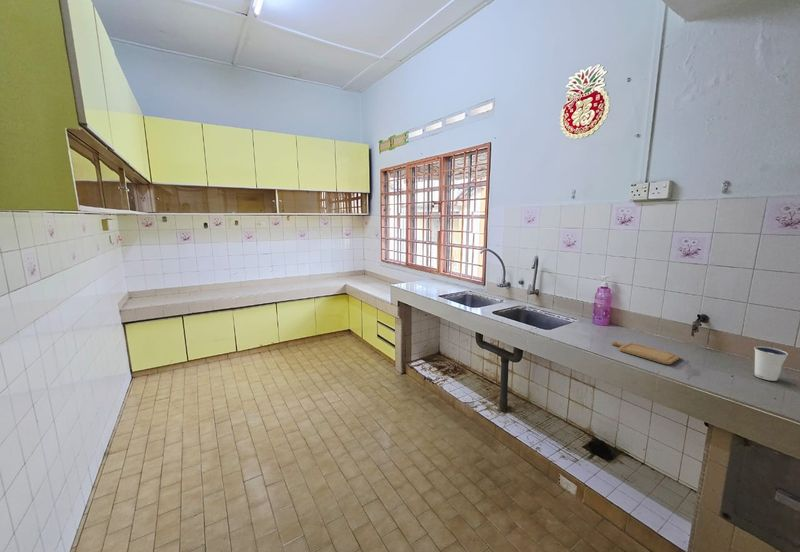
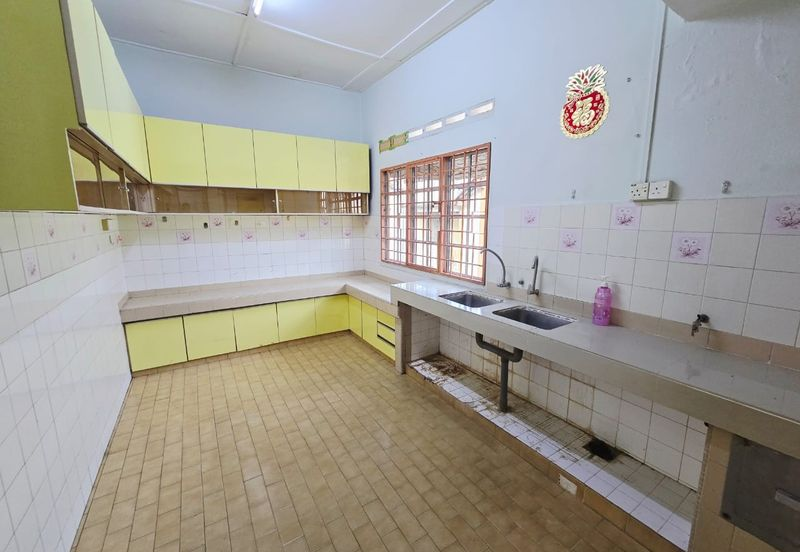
- chopping board [611,340,681,365]
- dixie cup [753,345,789,382]
